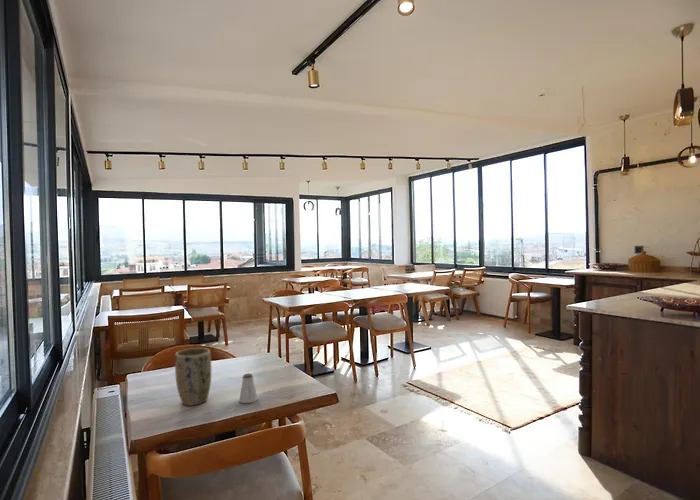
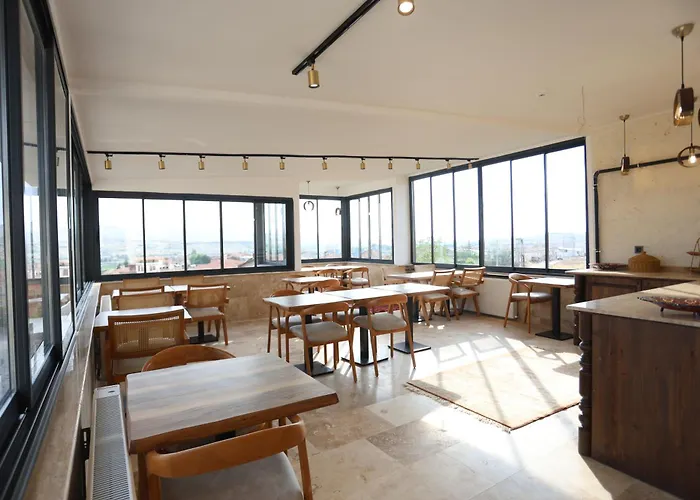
- saltshaker [238,373,259,404]
- plant pot [174,347,212,406]
